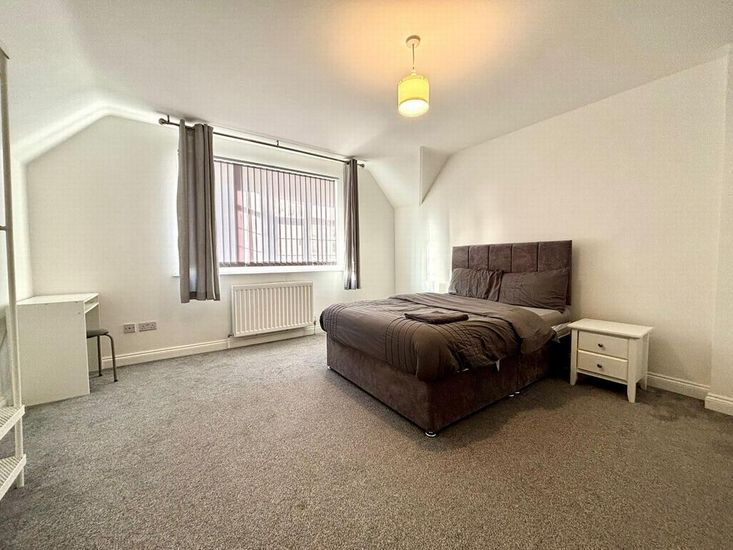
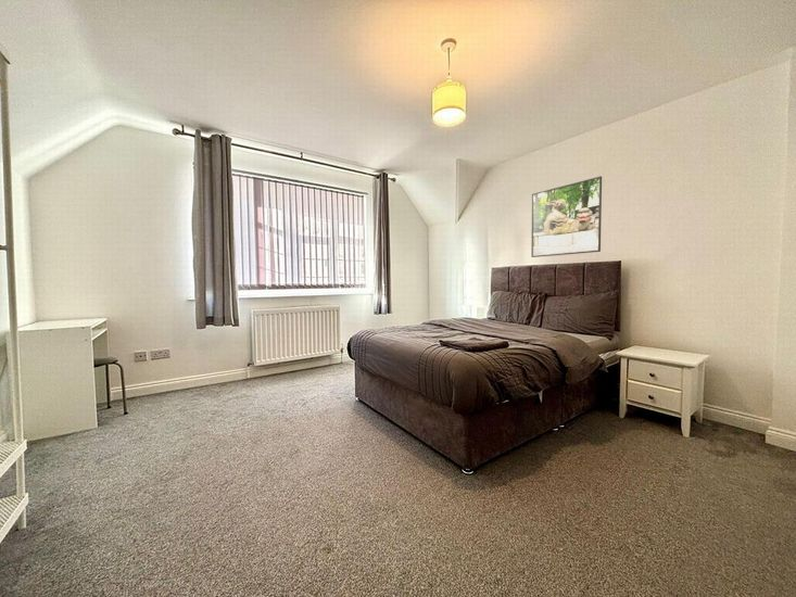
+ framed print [530,176,603,258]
